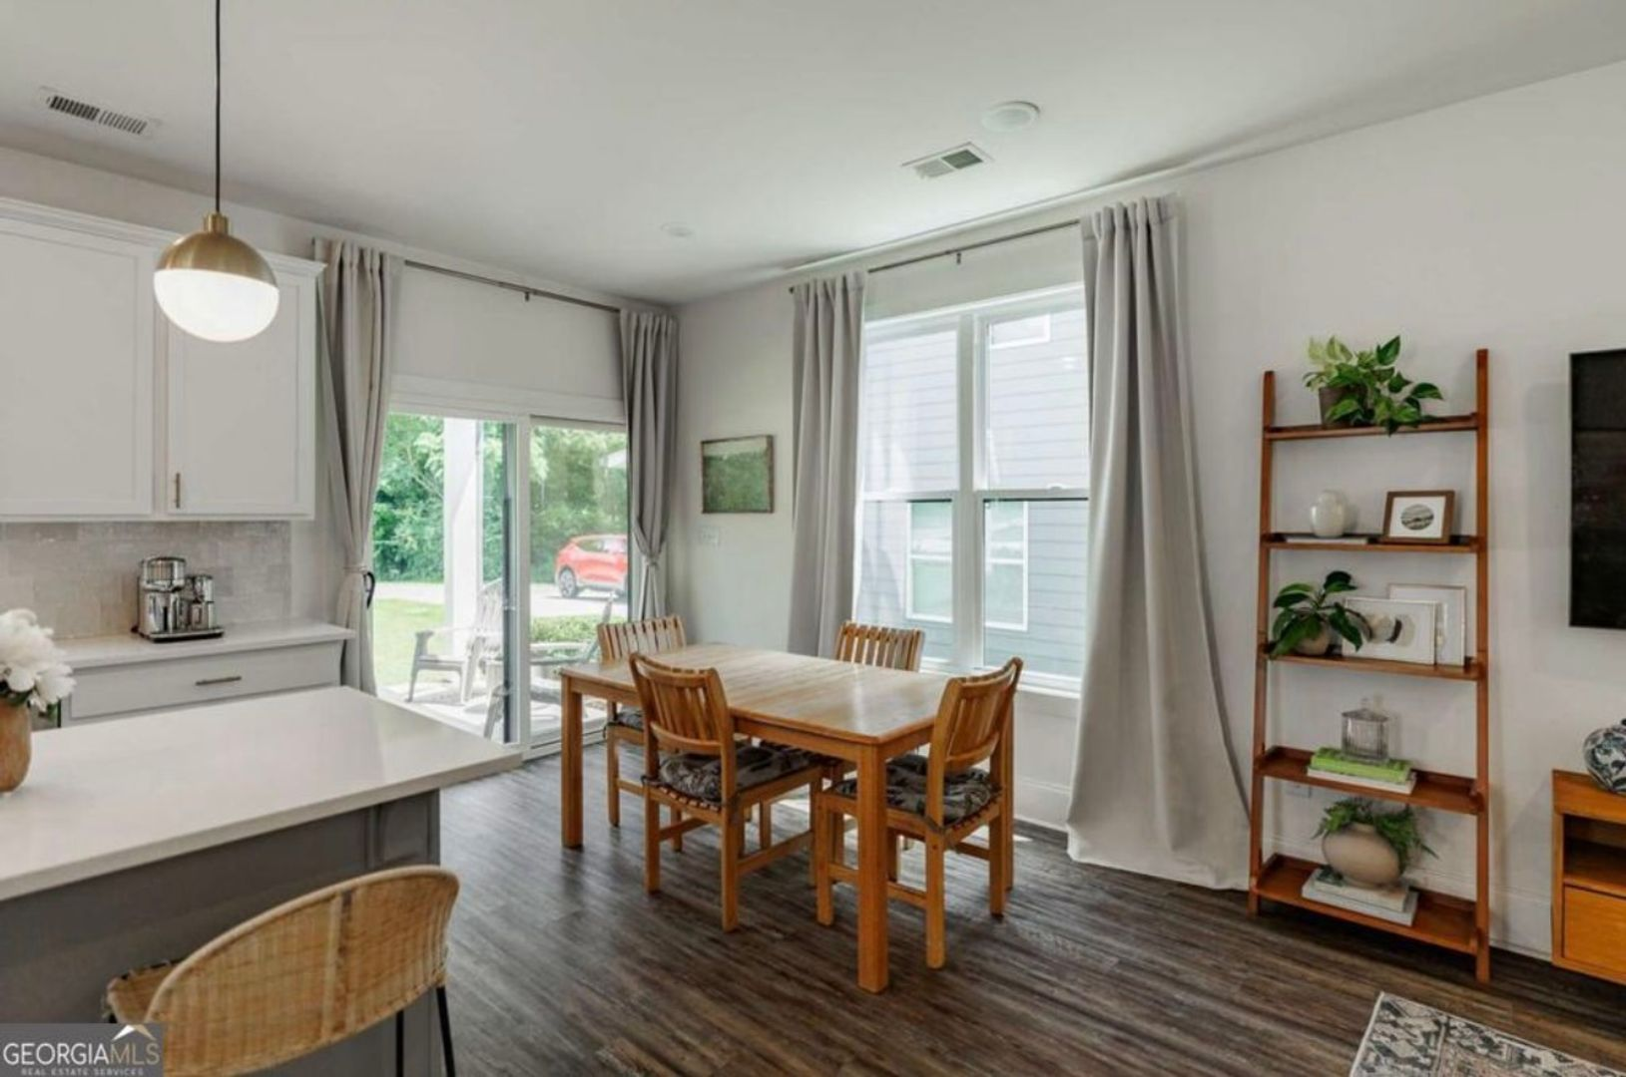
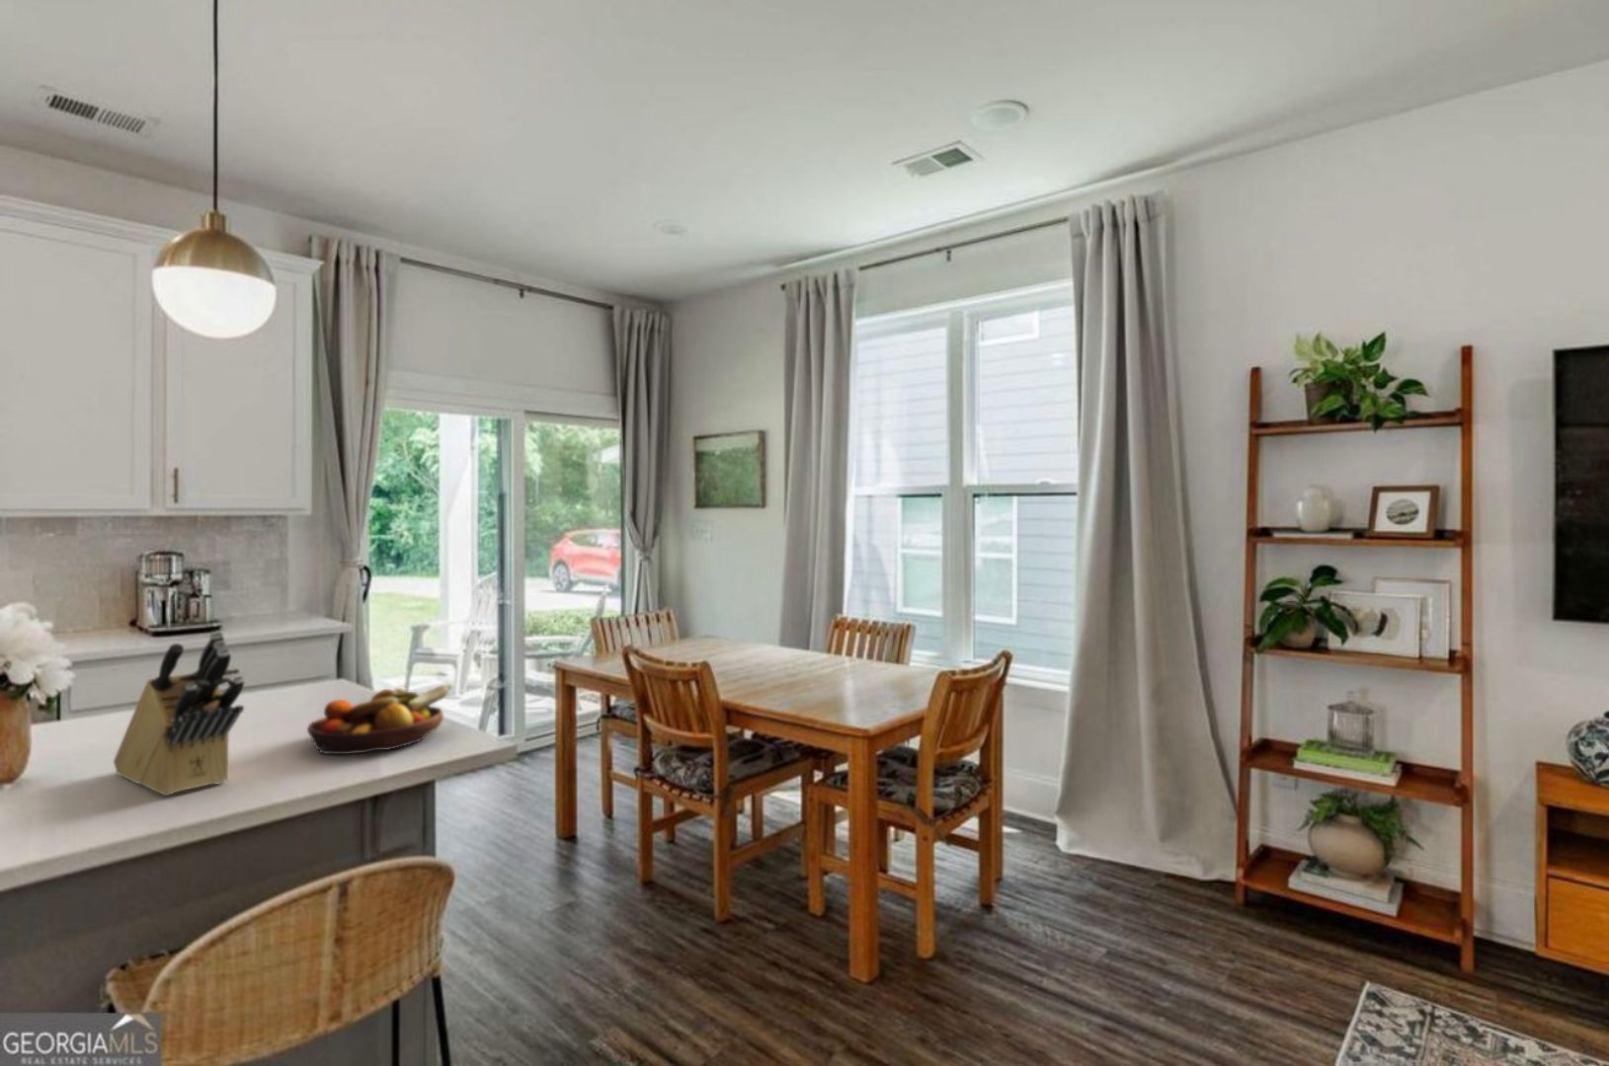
+ knife block [113,629,245,797]
+ fruit bowl [306,684,452,755]
